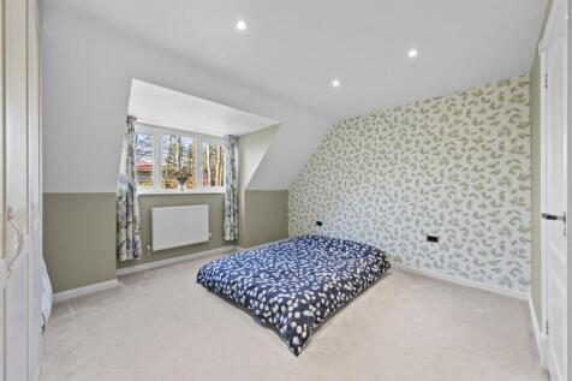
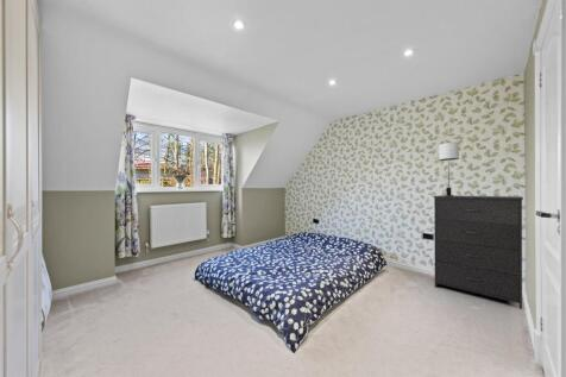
+ dresser [433,194,524,310]
+ table lamp [438,142,460,196]
